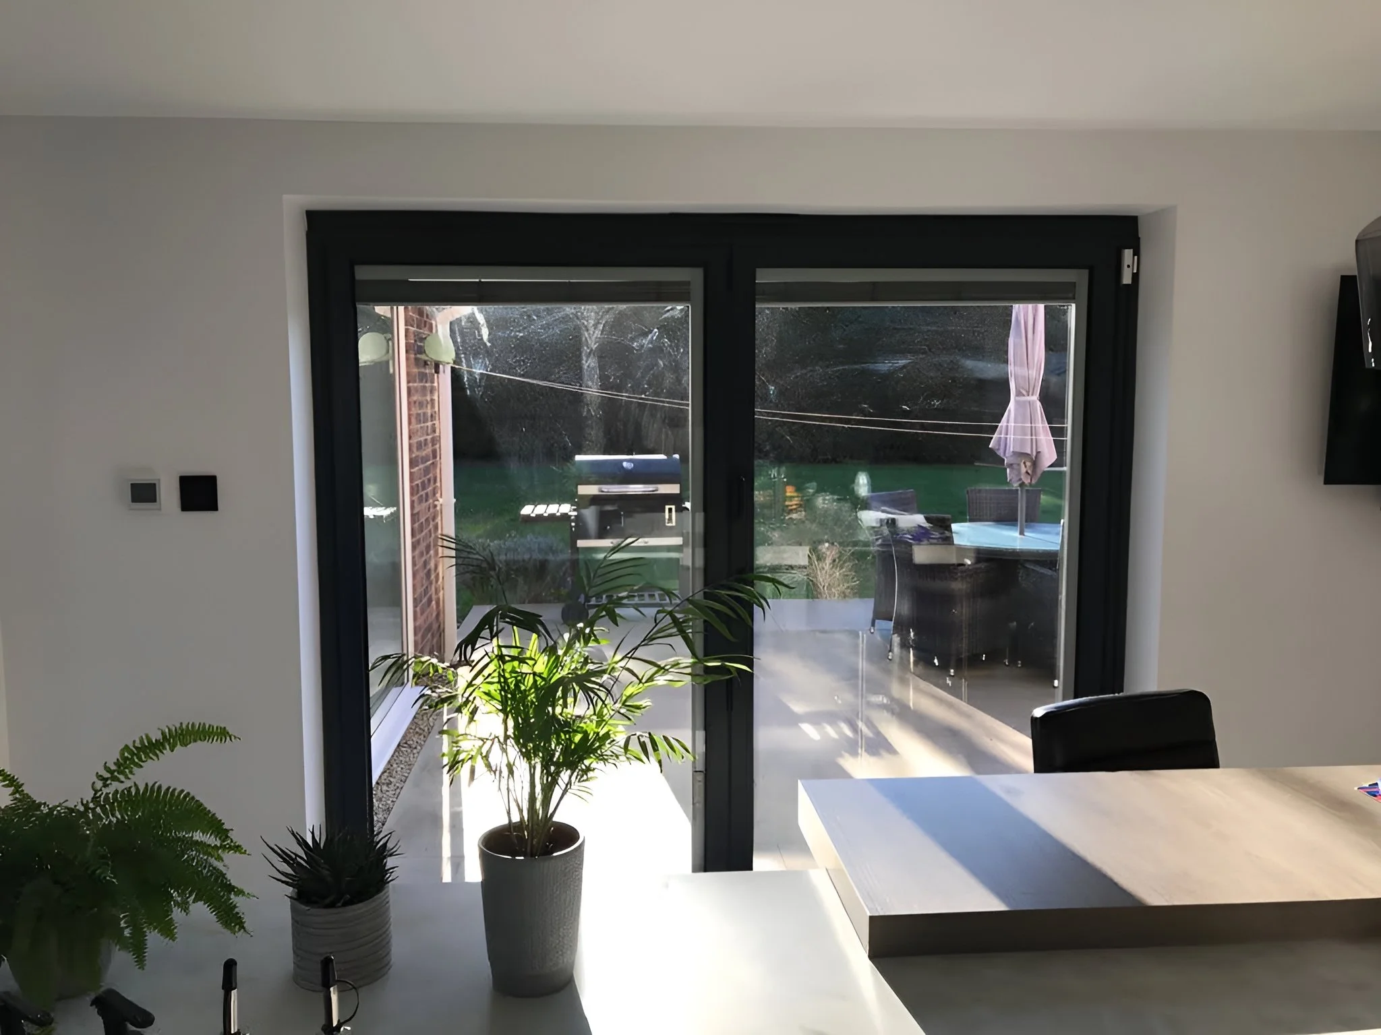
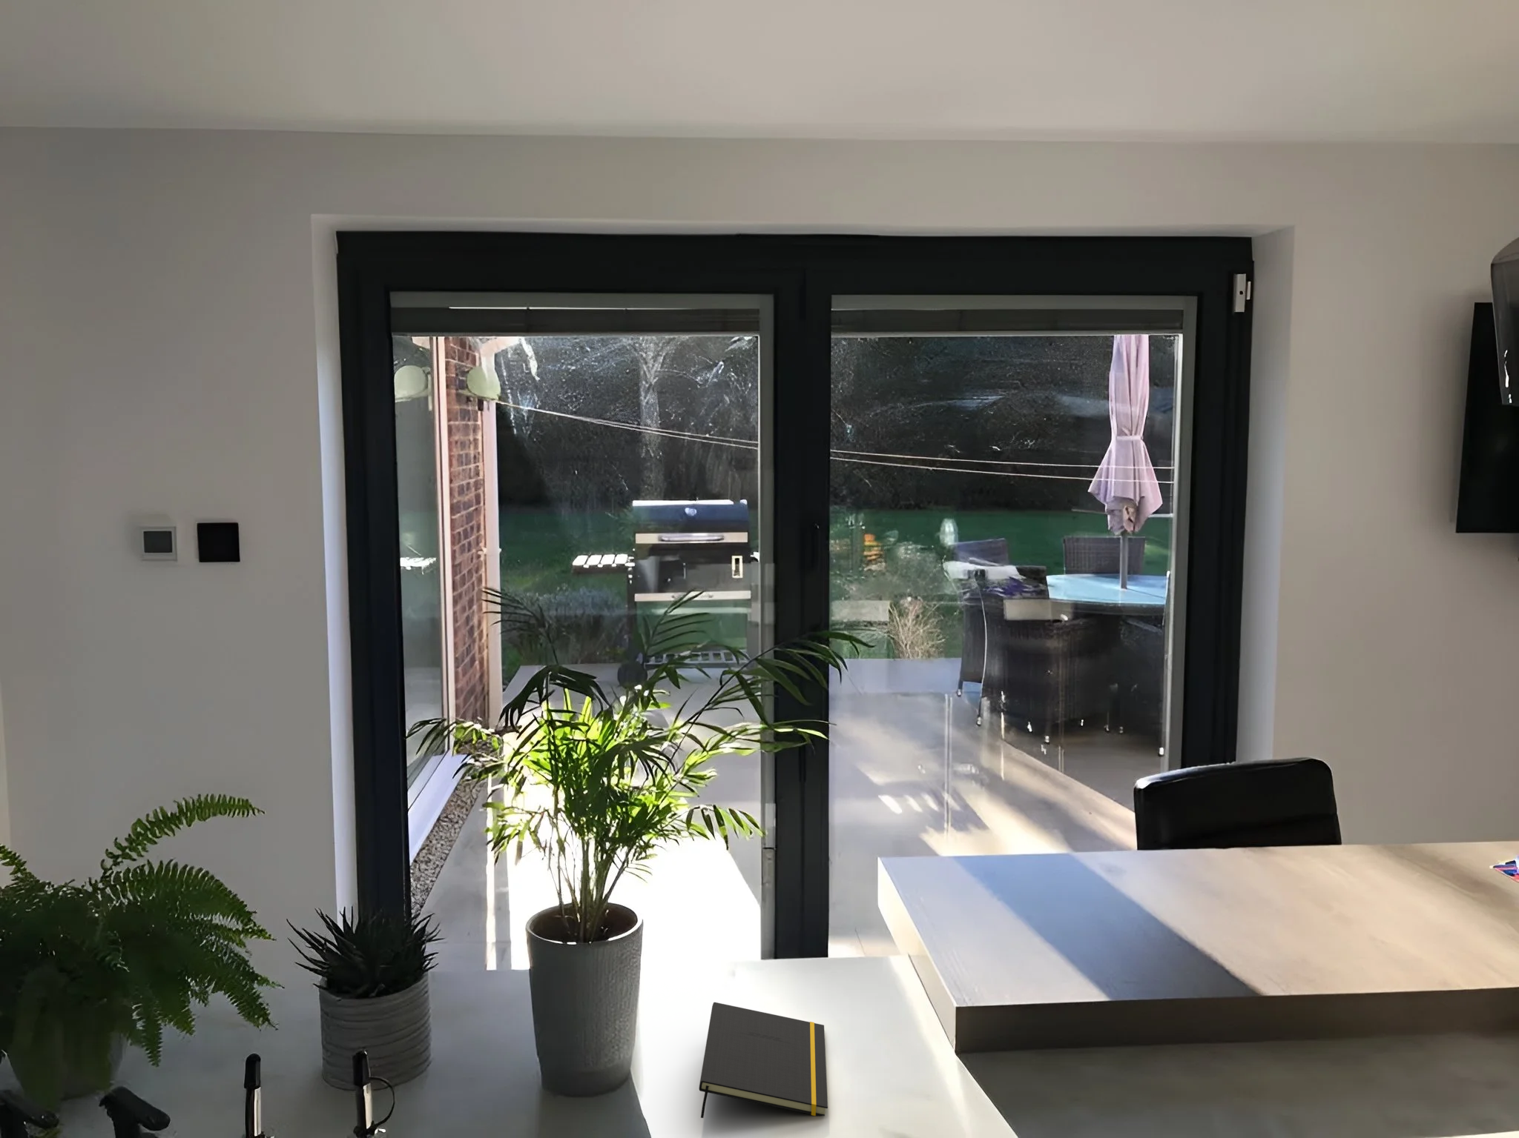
+ notepad [699,1002,829,1119]
